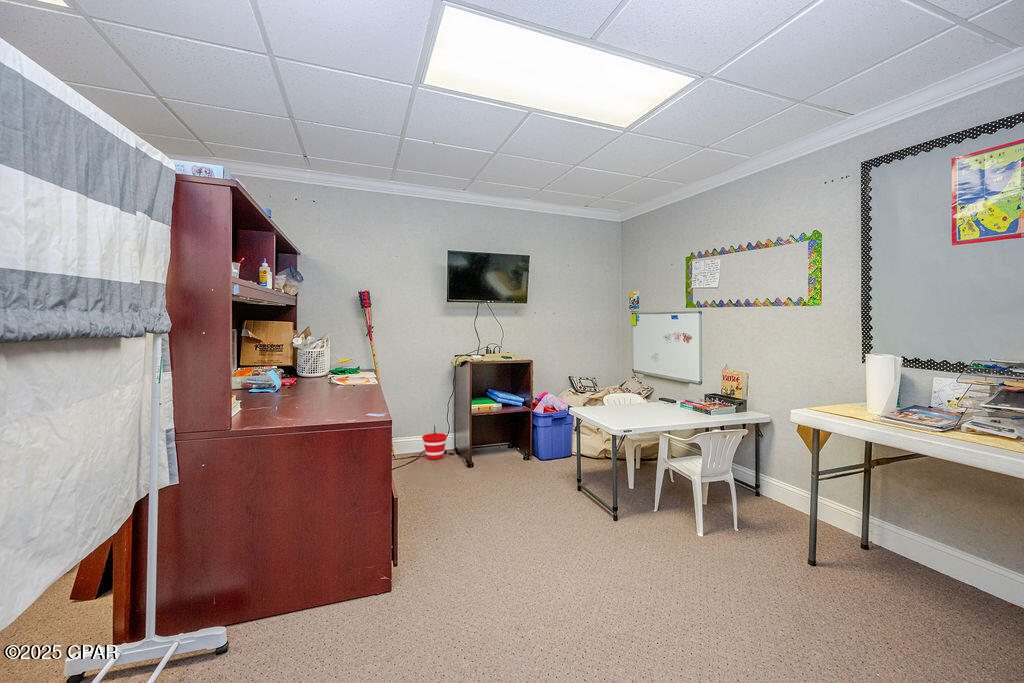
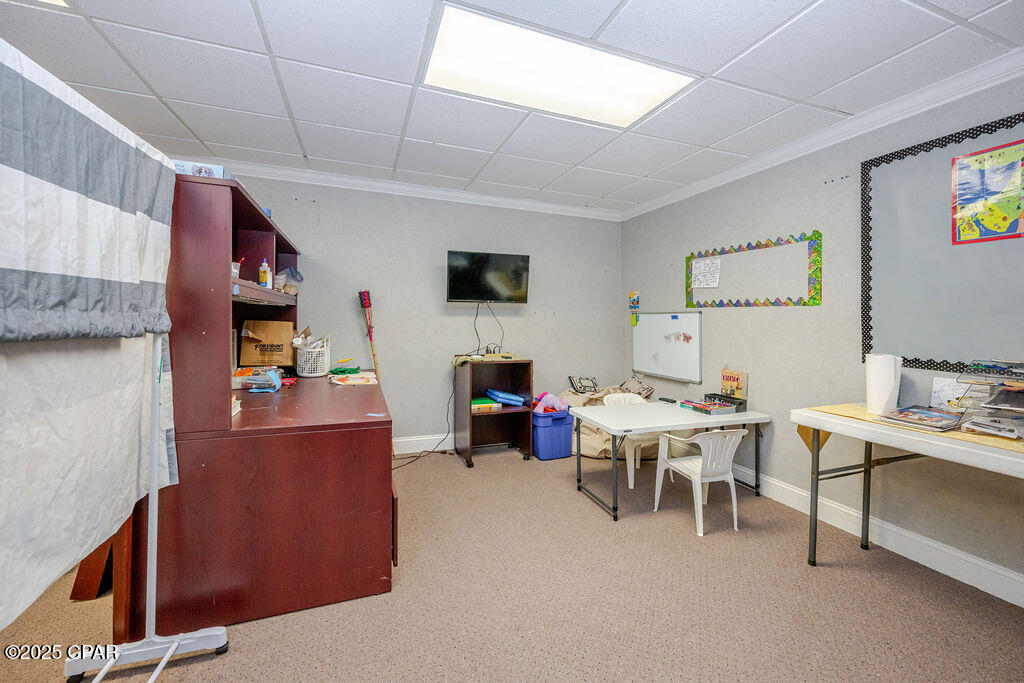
- bucket [421,424,448,460]
